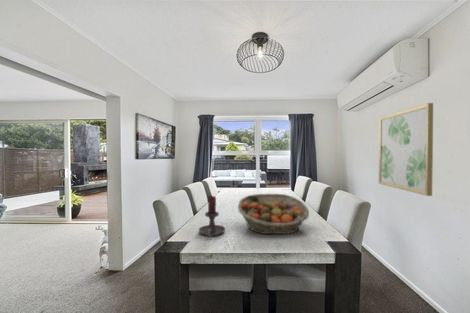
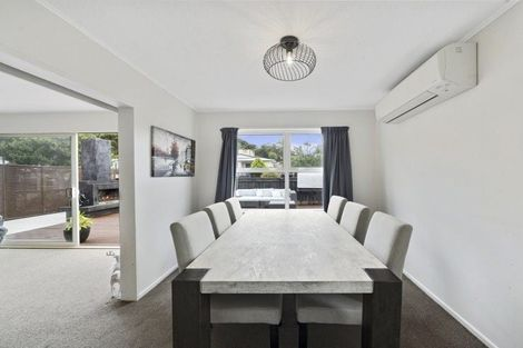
- wall art [378,102,434,197]
- candle holder [198,194,226,238]
- fruit basket [237,193,310,235]
